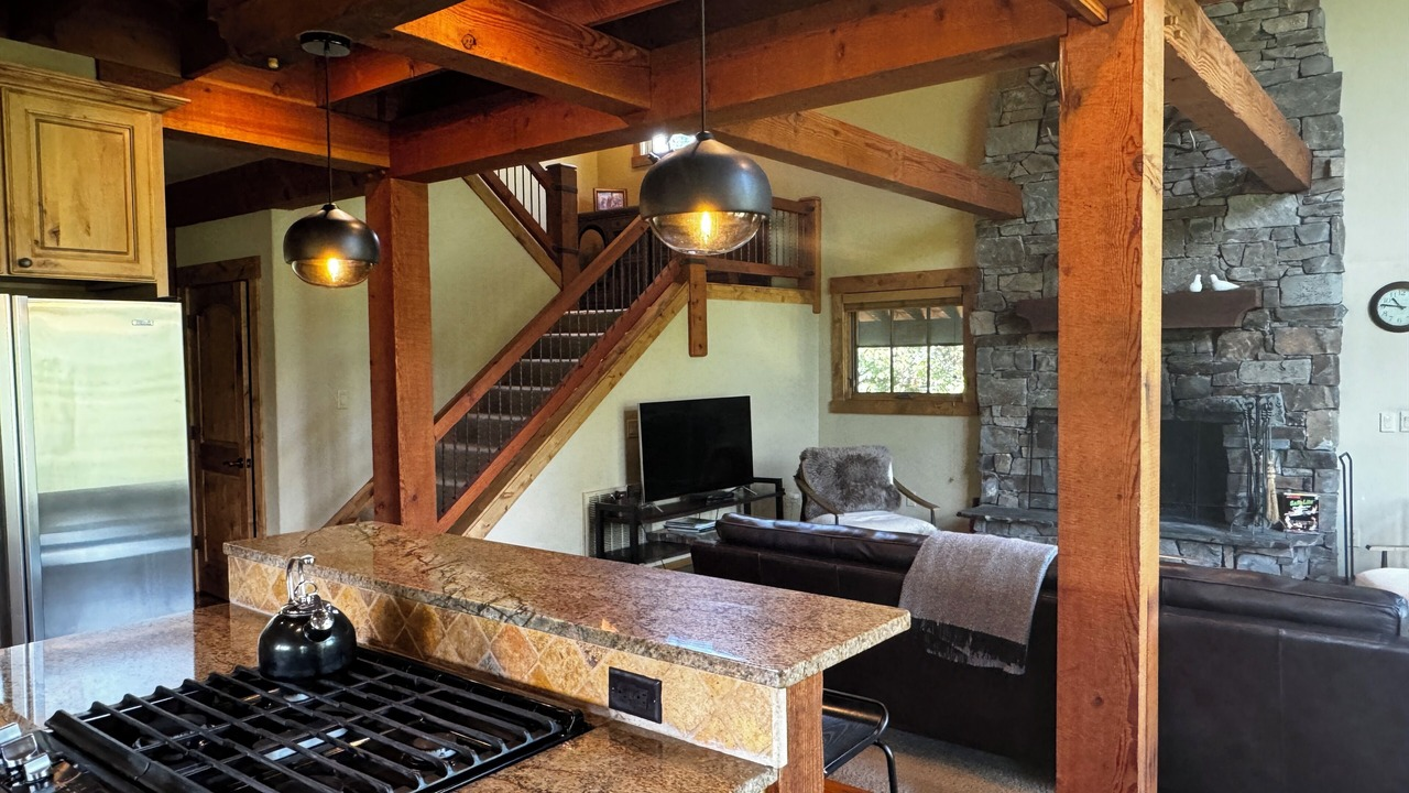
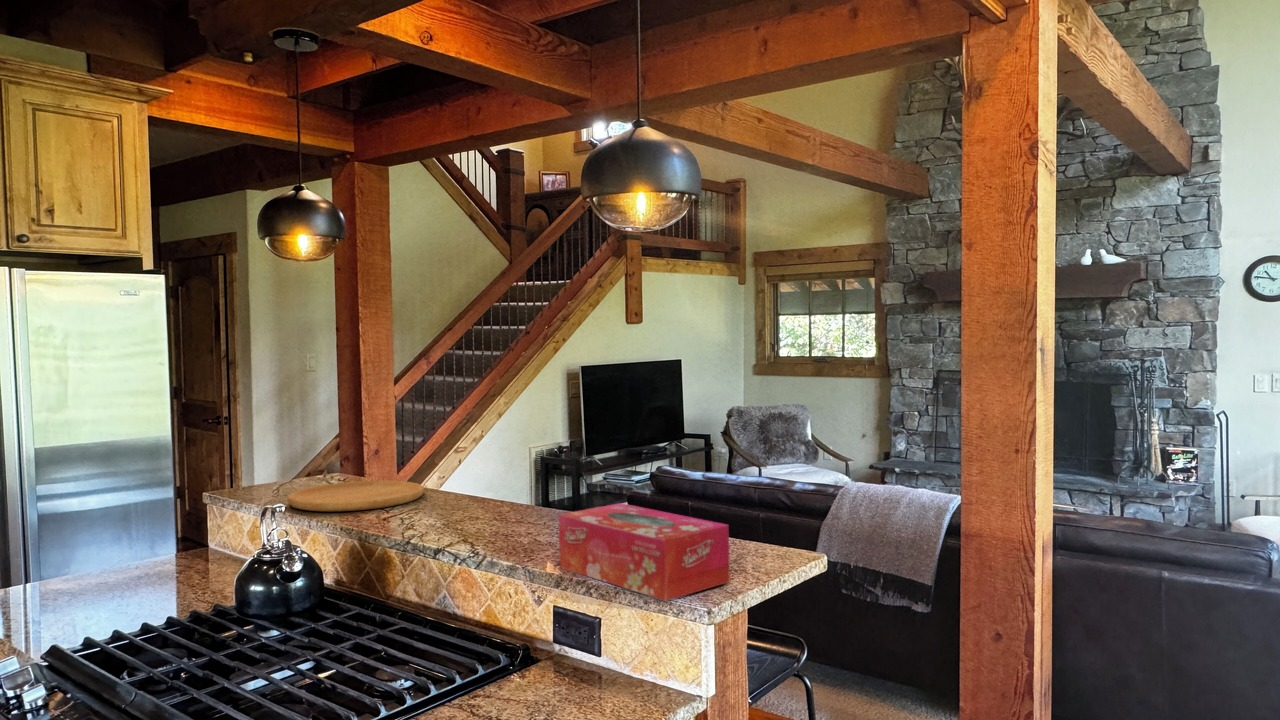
+ cutting board [287,480,425,512]
+ tissue box [558,502,731,602]
